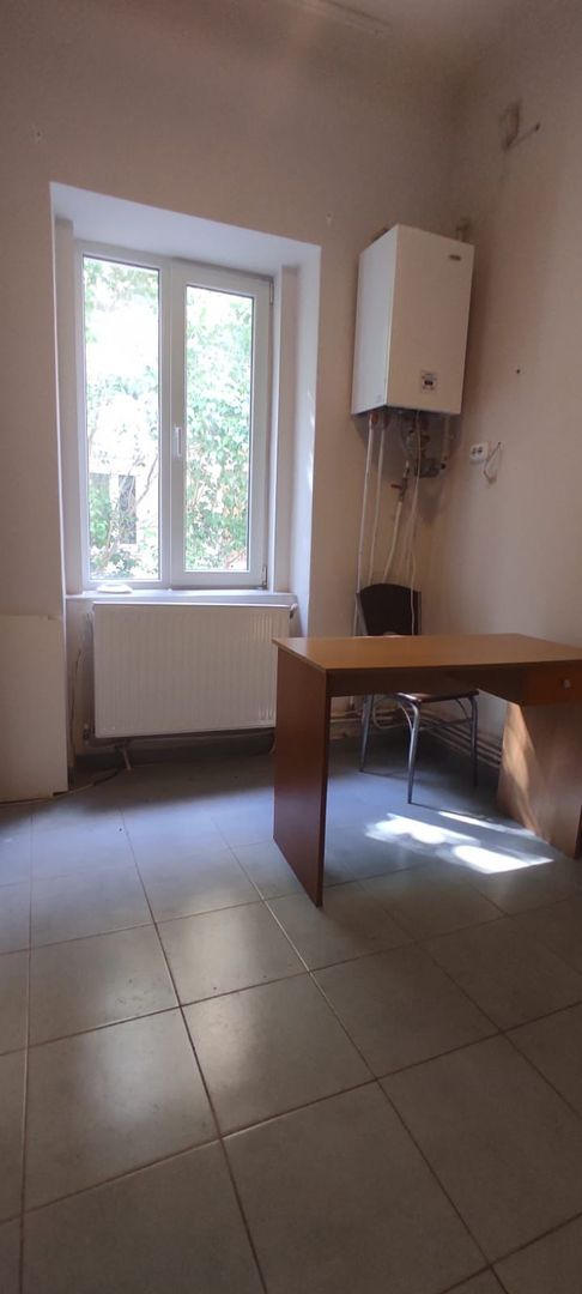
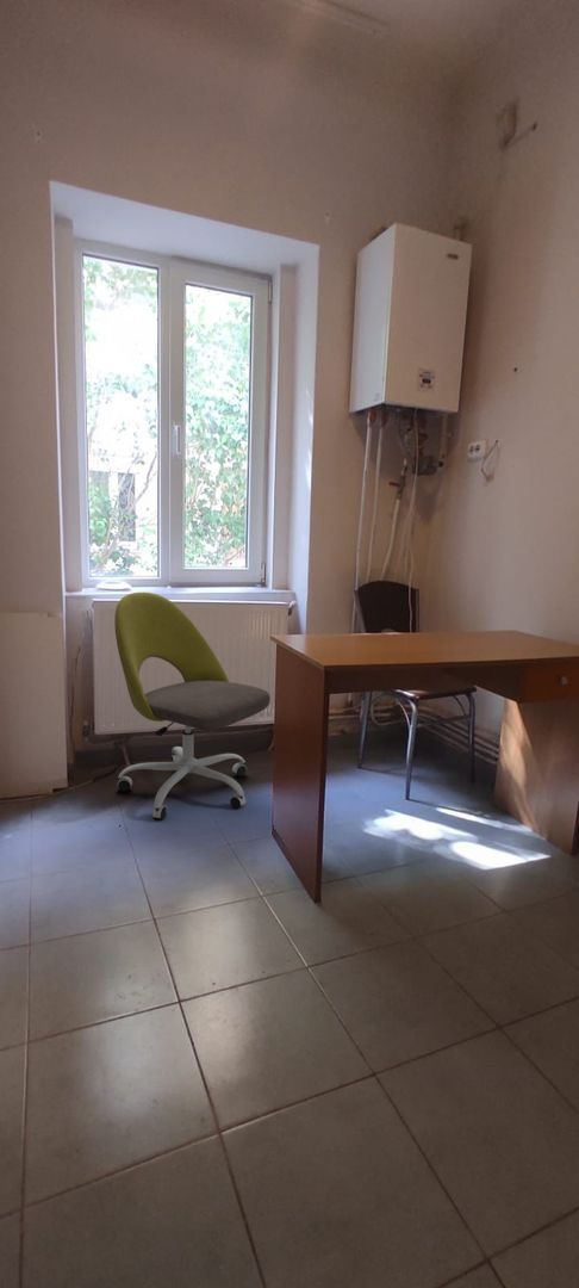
+ office chair [113,592,272,822]
